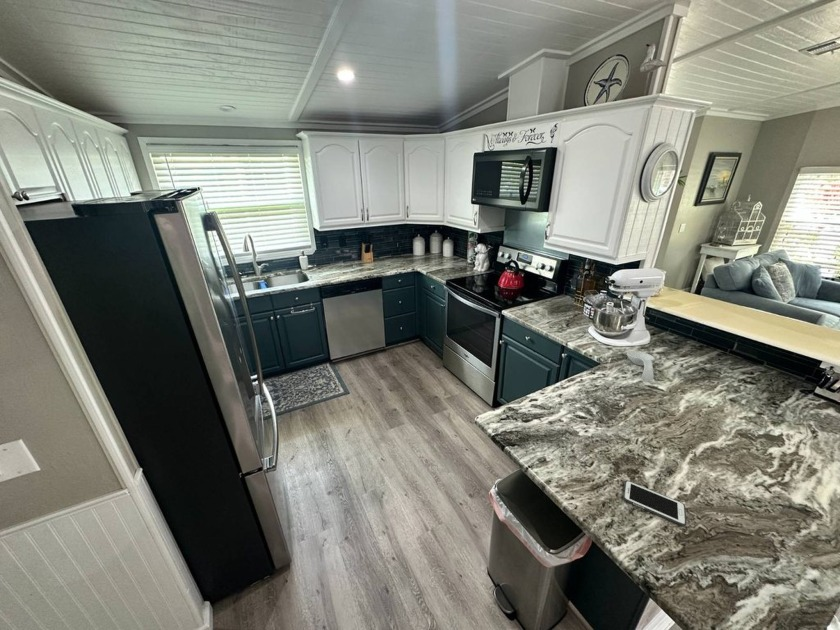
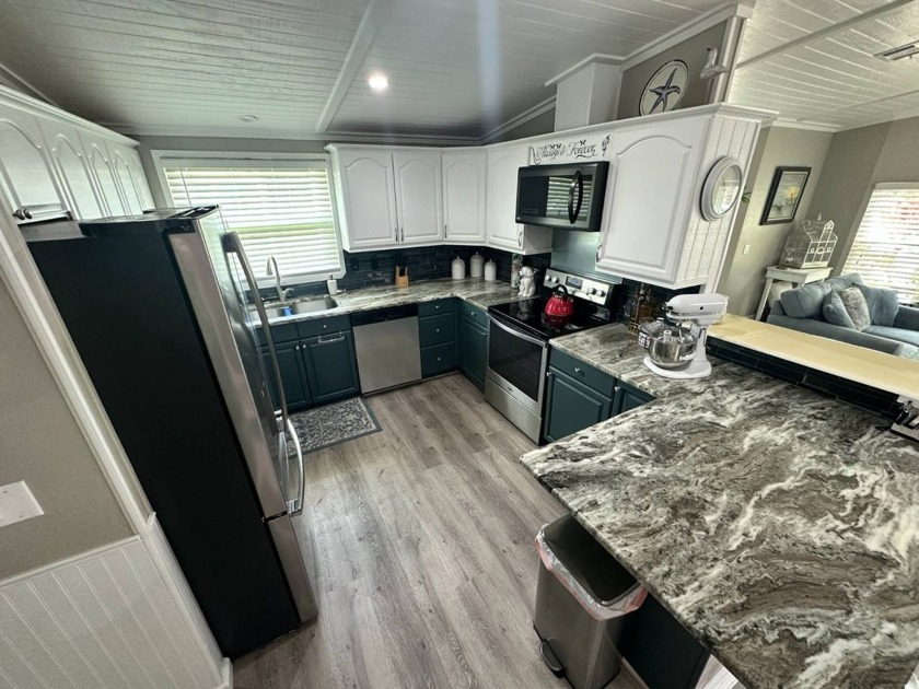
- spoon rest [626,350,656,382]
- cell phone [622,480,687,527]
